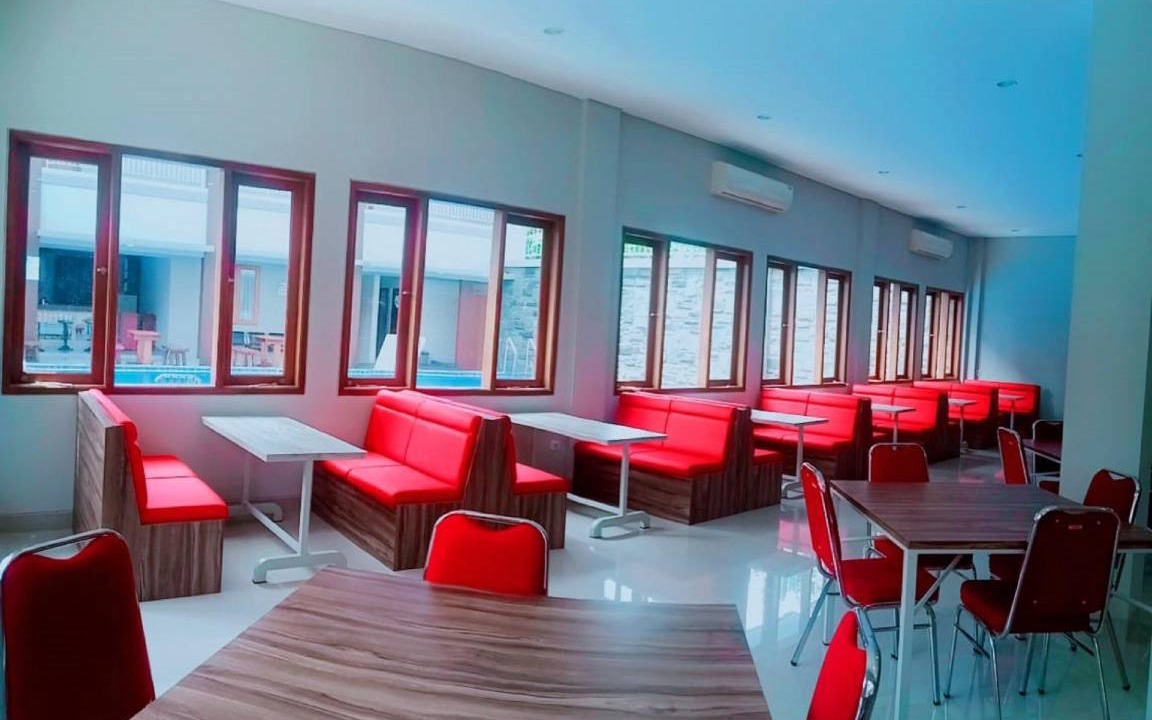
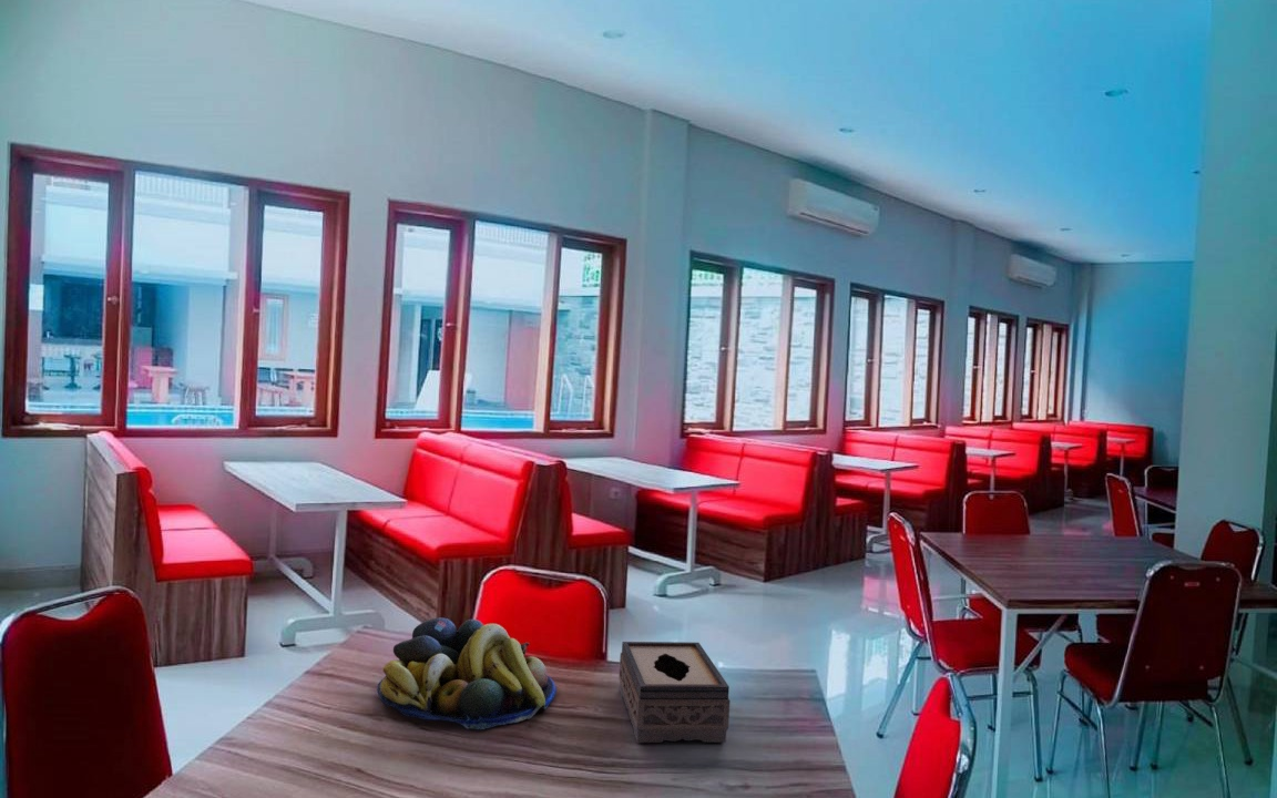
+ fruit bowl [376,616,556,730]
+ tissue box [617,641,731,744]
